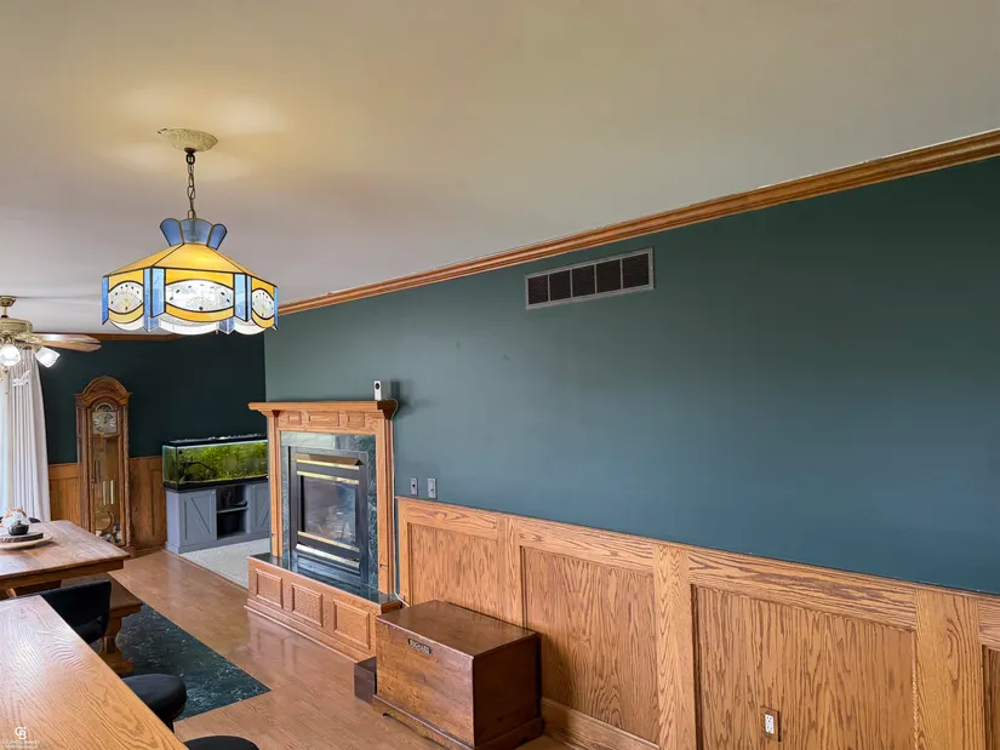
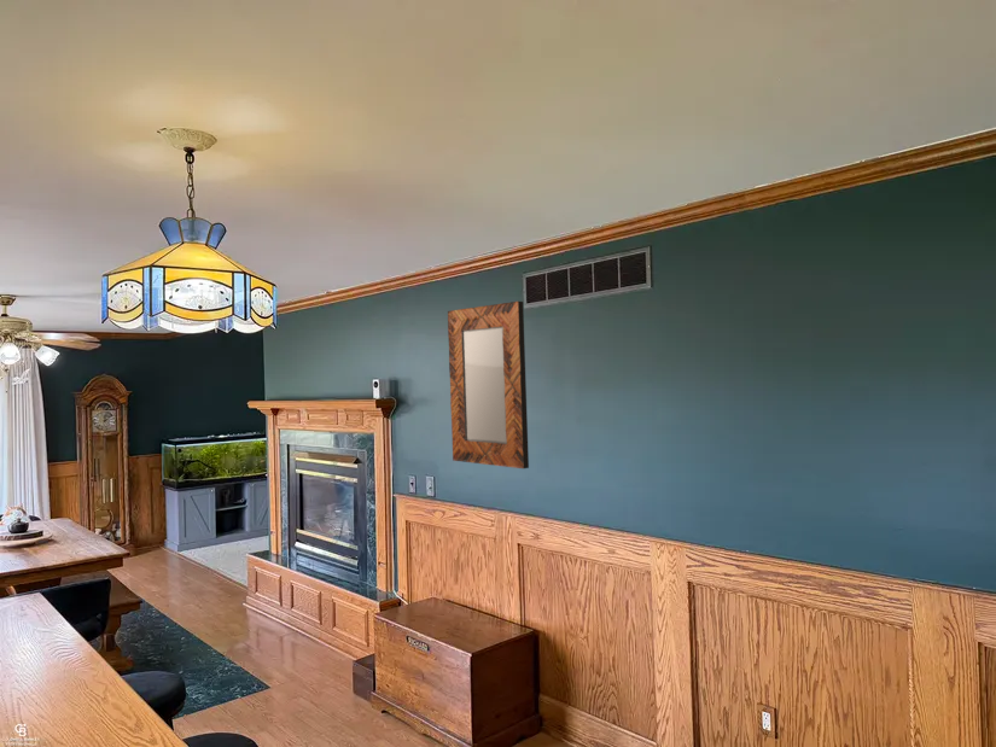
+ home mirror [447,300,530,469]
